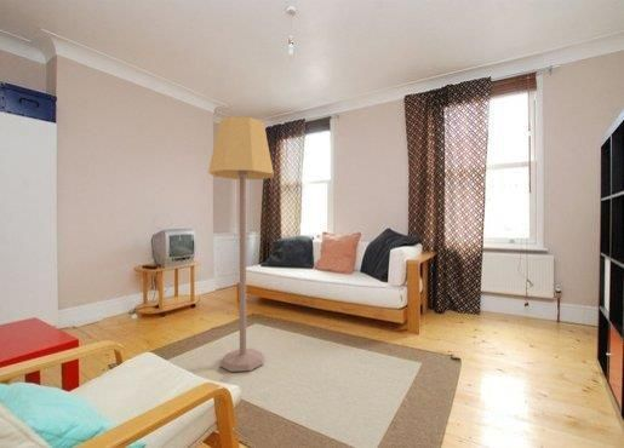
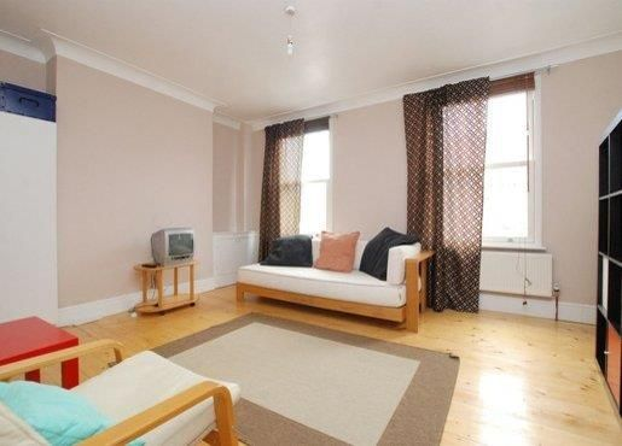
- lamp [207,115,275,373]
